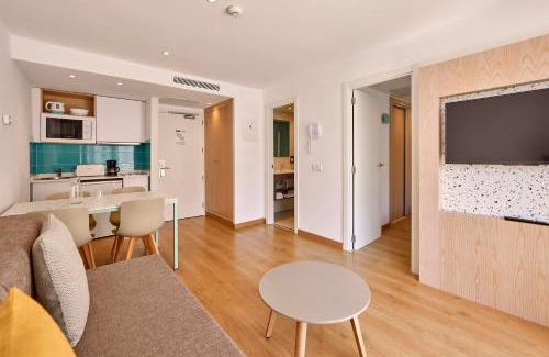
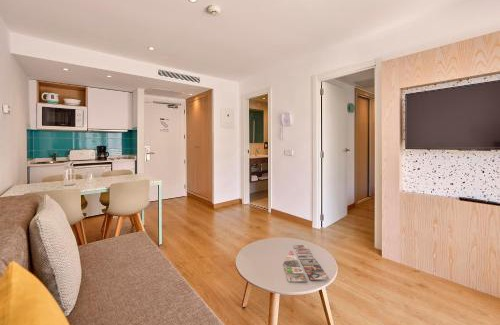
+ magazine [282,244,330,283]
